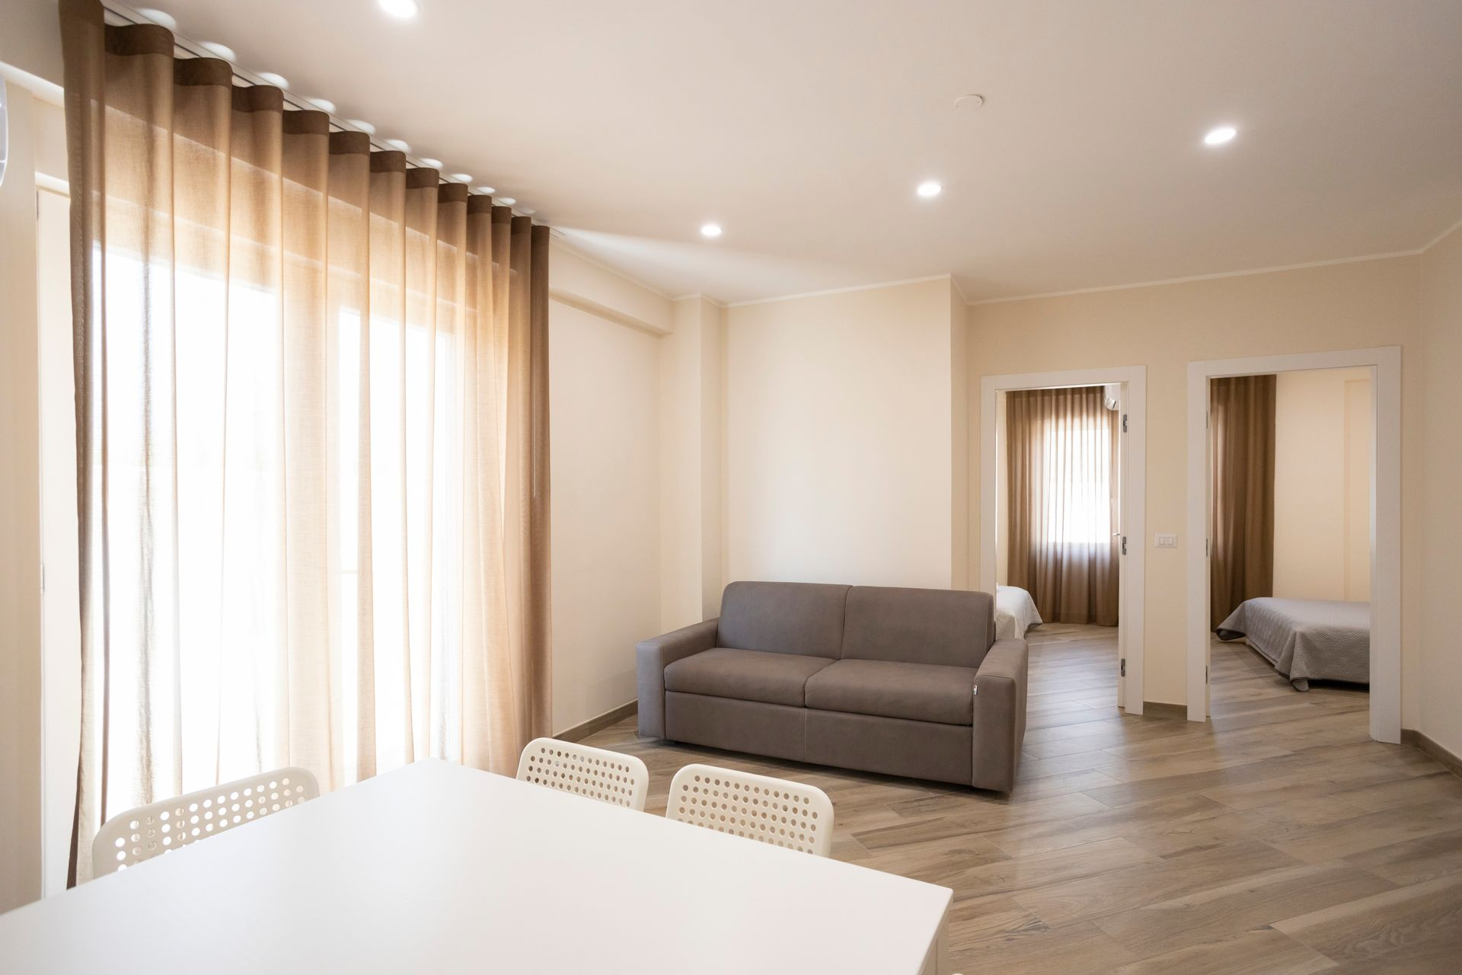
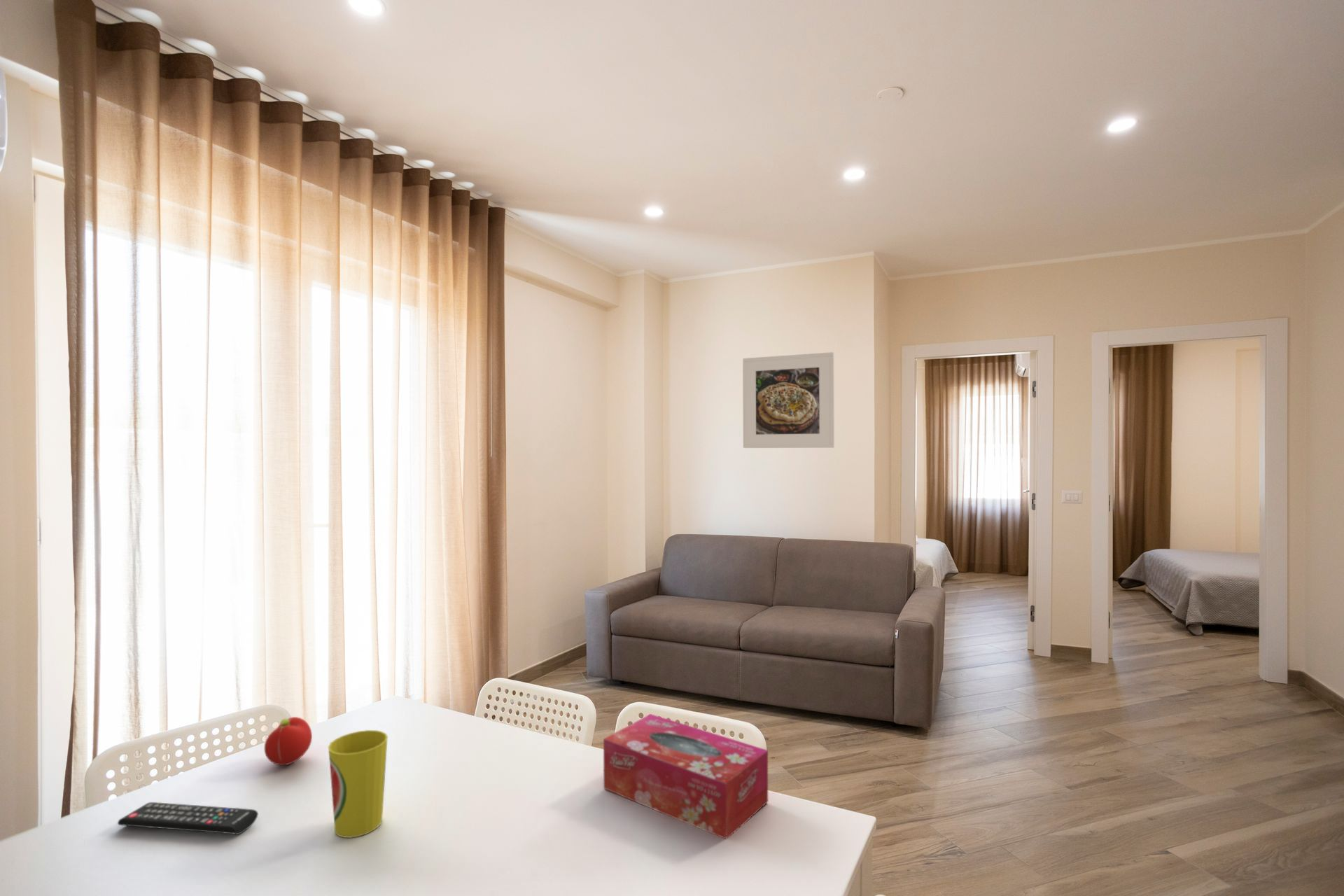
+ cup [328,729,388,839]
+ tissue box [603,713,769,840]
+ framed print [742,351,835,449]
+ remote control [117,802,259,835]
+ fruit [264,716,313,766]
